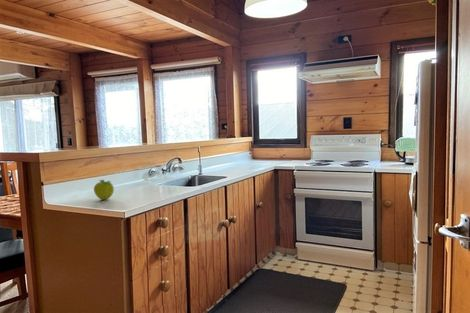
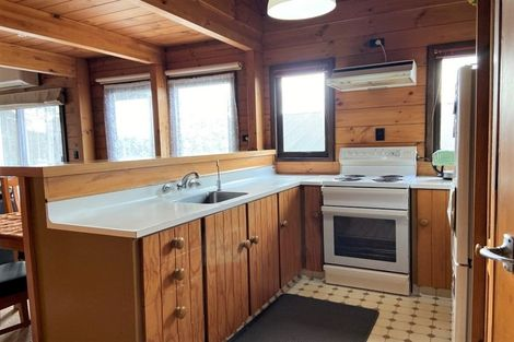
- fruit [93,179,115,201]
